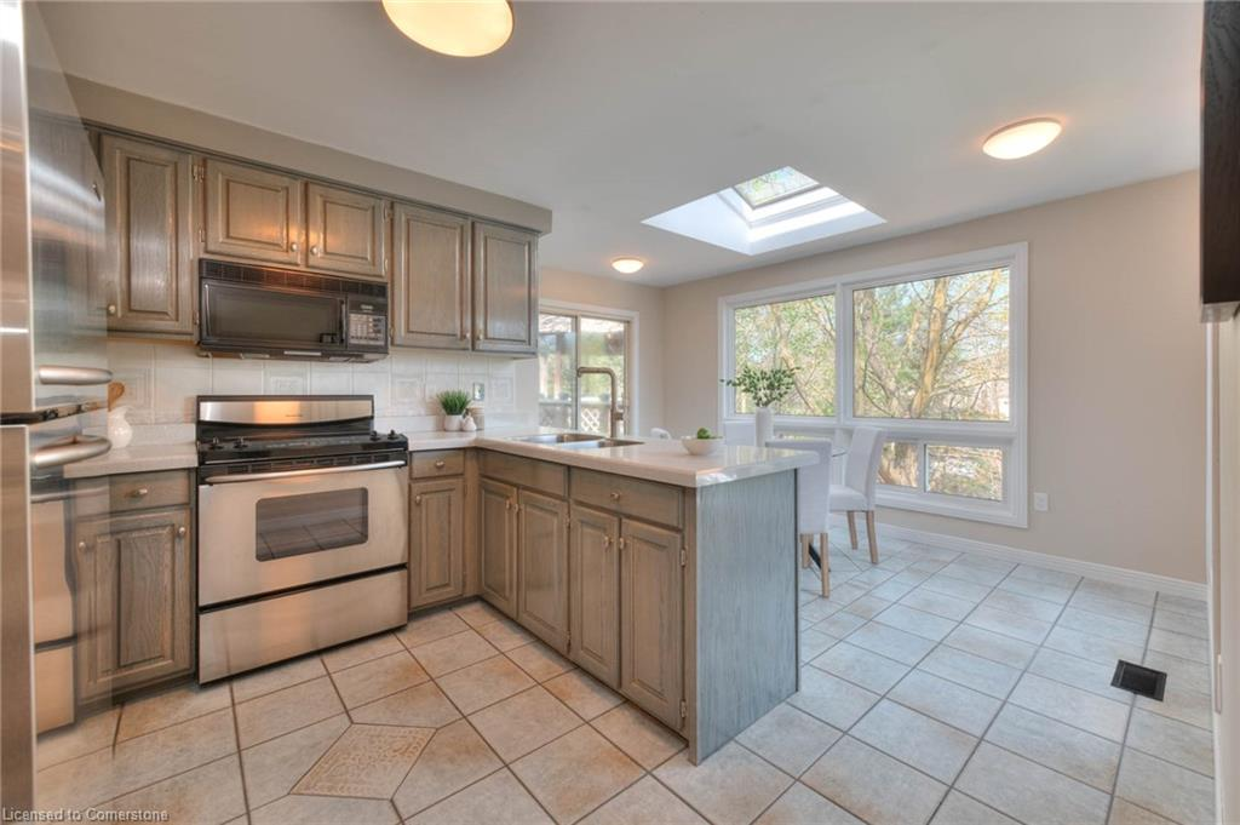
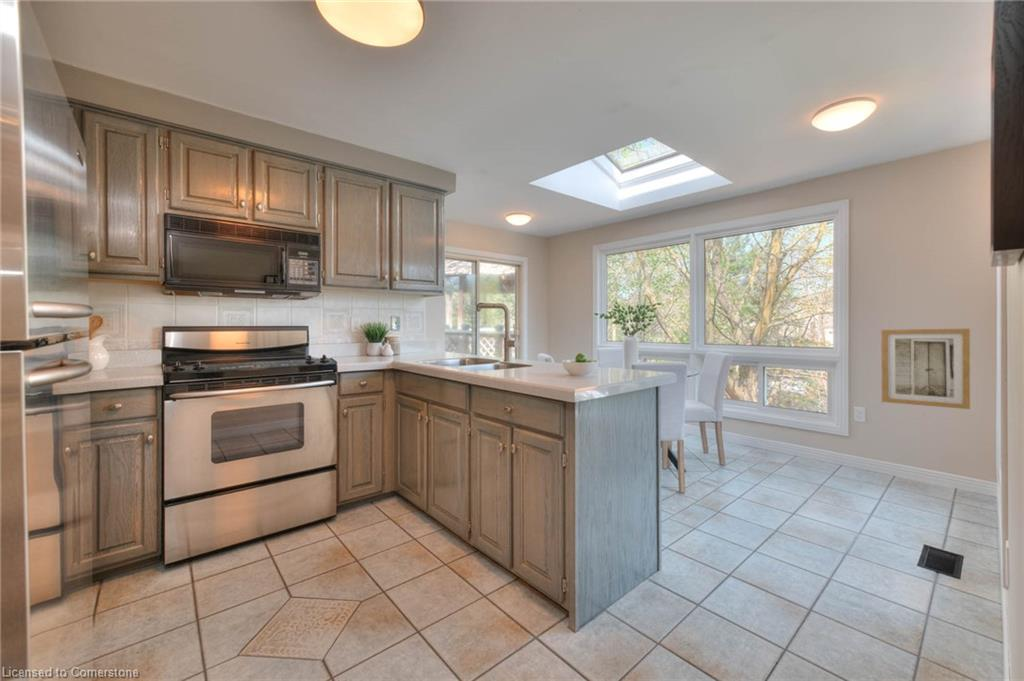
+ wall art [880,328,971,410]
